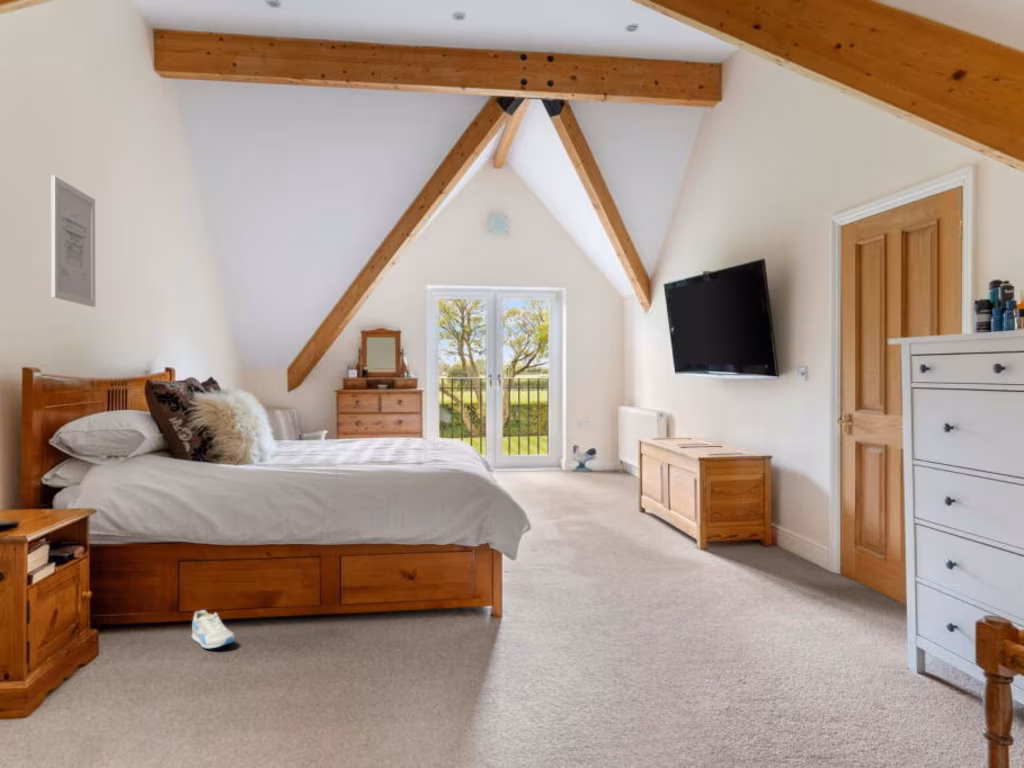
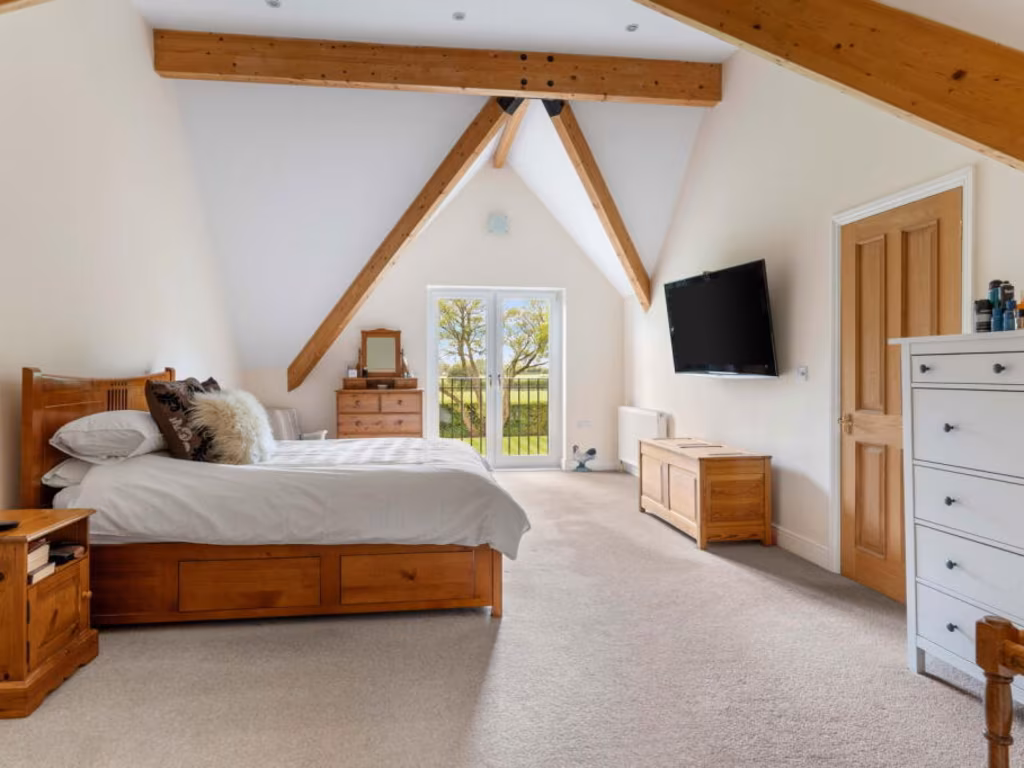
- wall art [50,174,96,308]
- sneaker [191,609,236,650]
